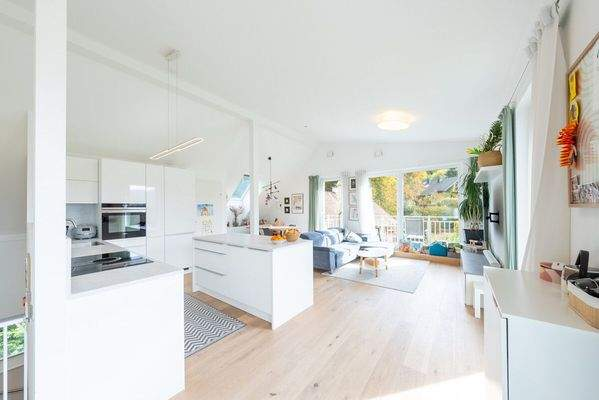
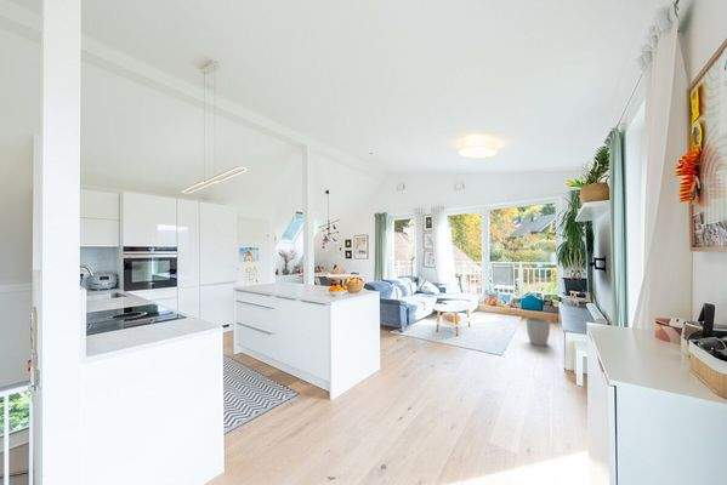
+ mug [526,316,551,347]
